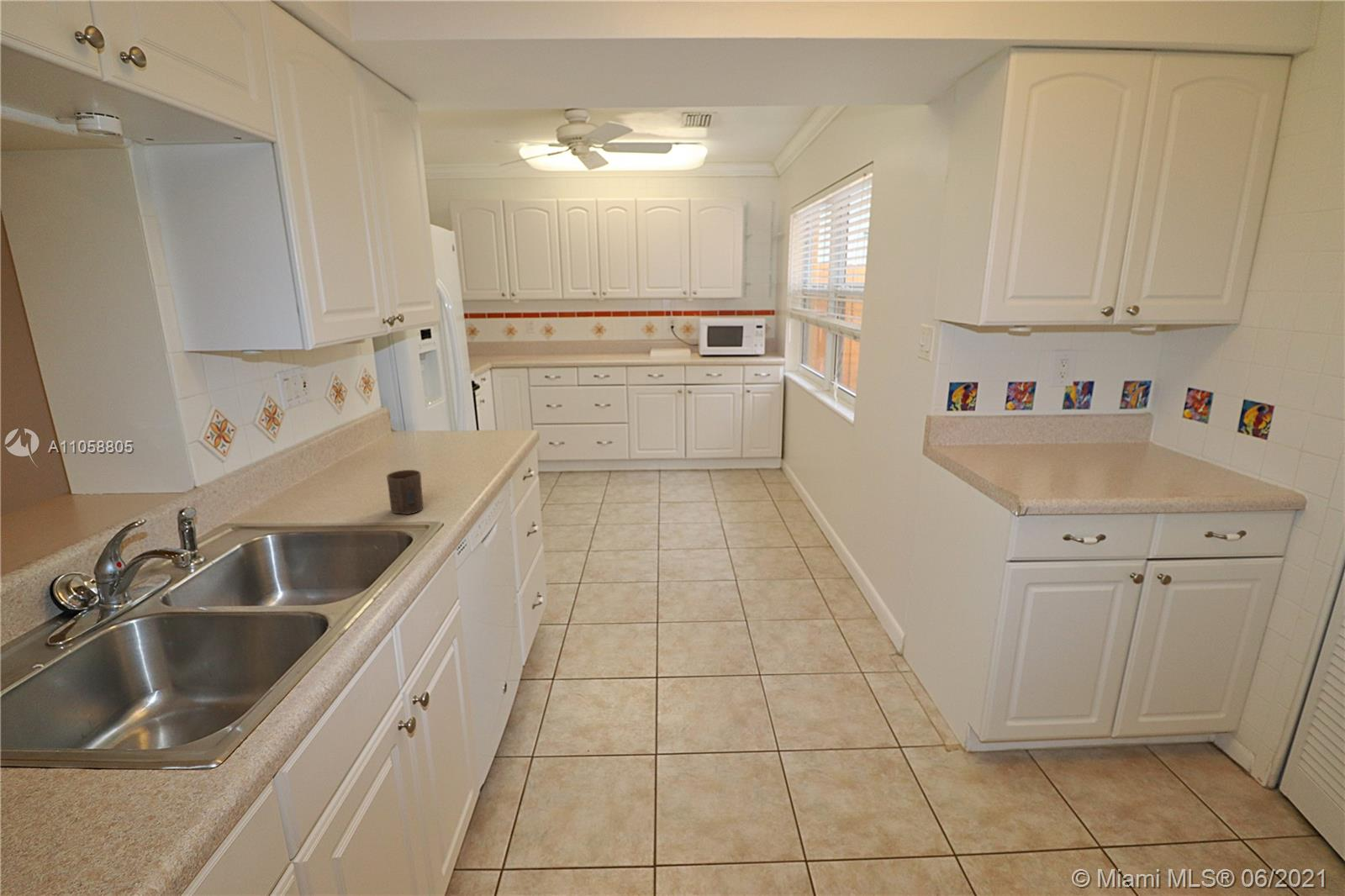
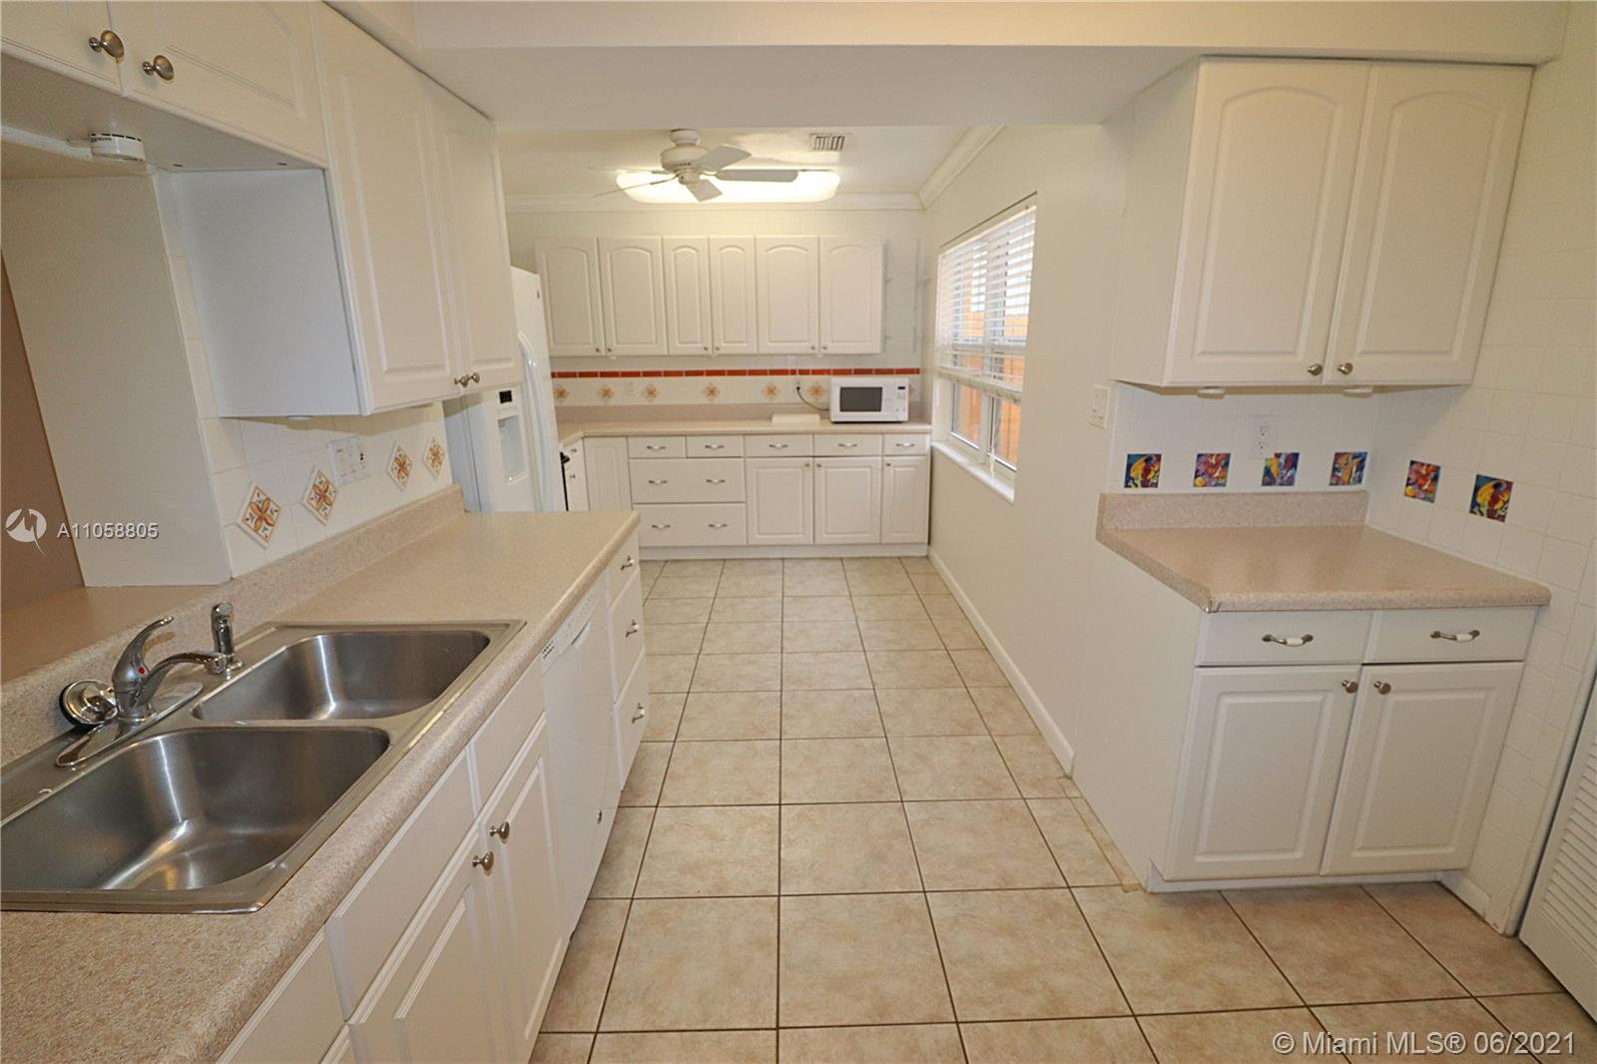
- cup [386,469,424,515]
